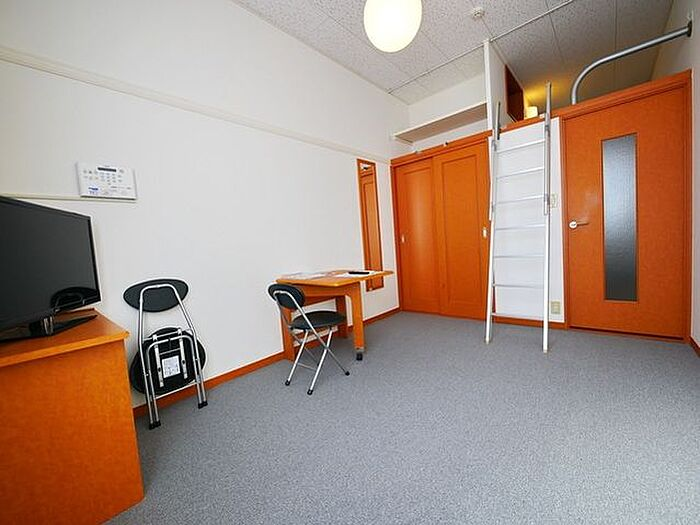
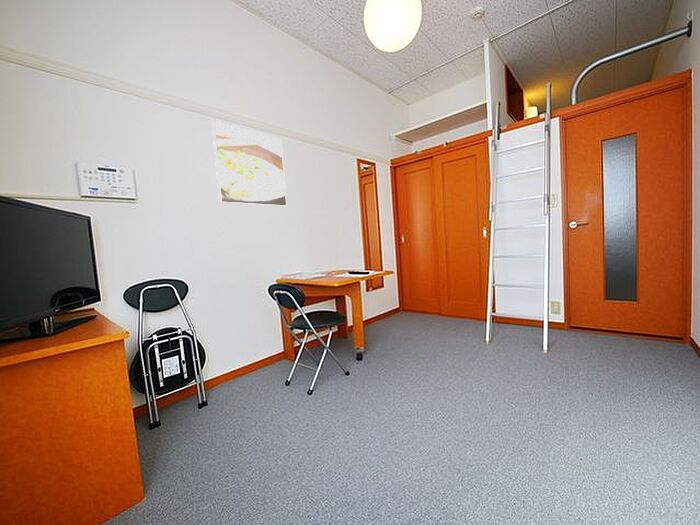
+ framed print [211,120,288,208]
